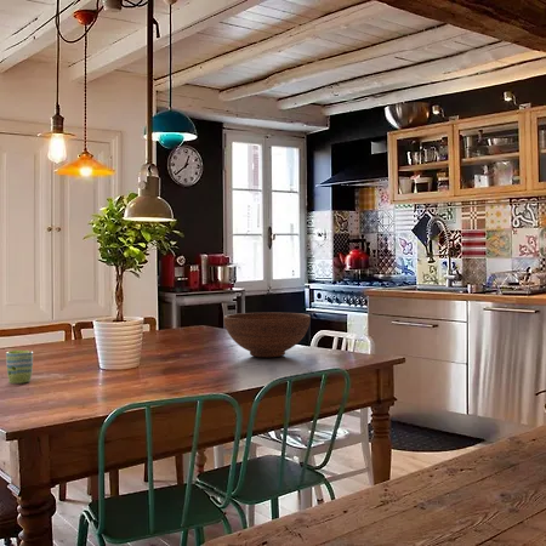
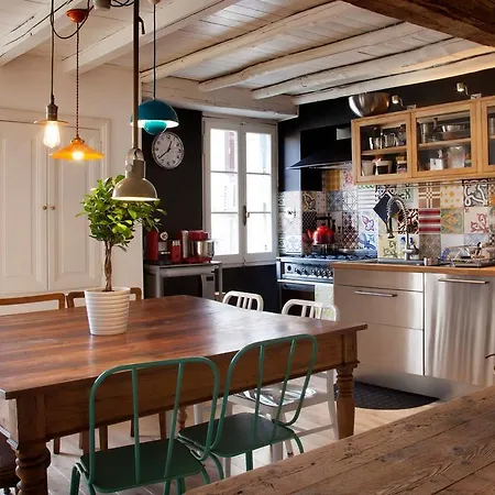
- fruit bowl [223,312,312,358]
- mug [5,349,34,385]
